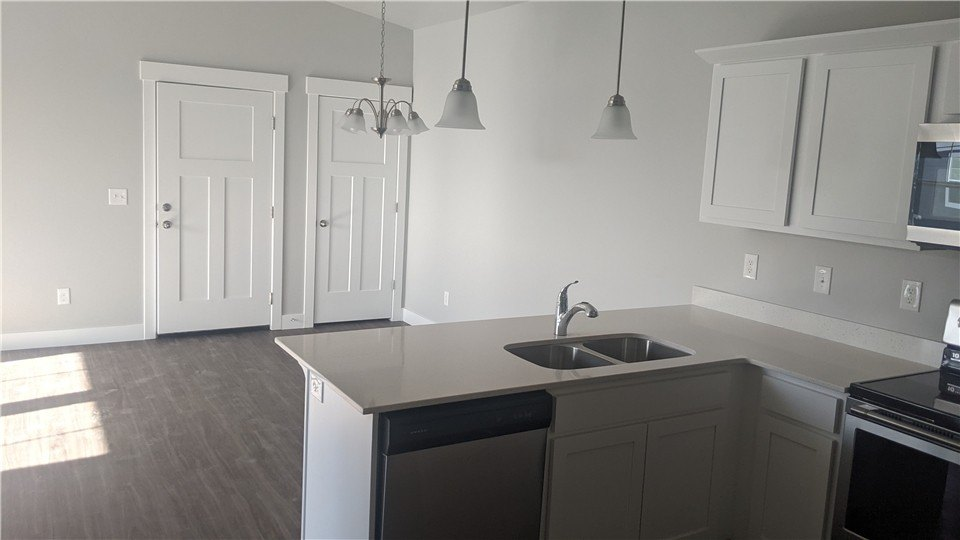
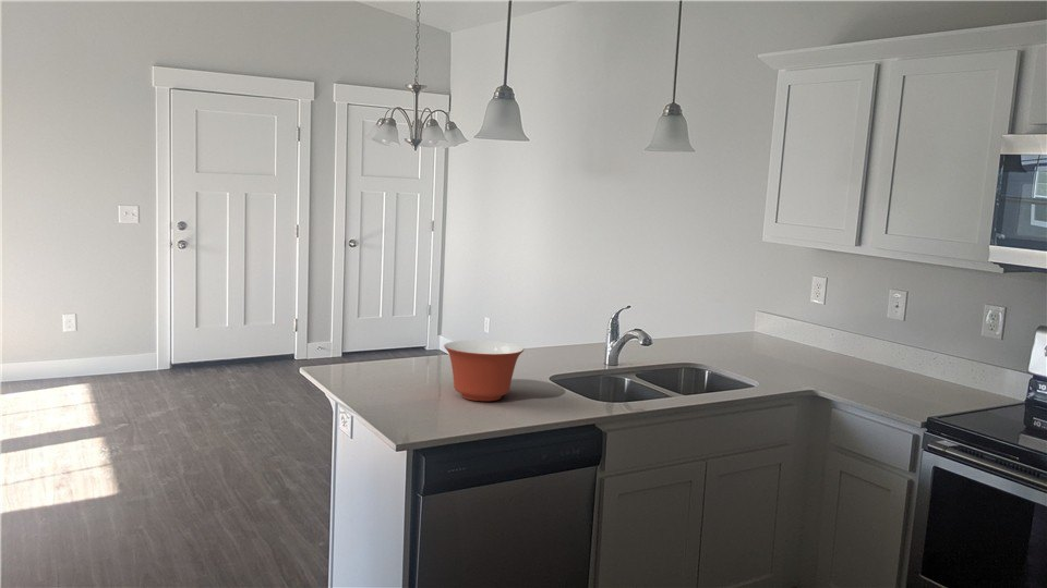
+ mixing bowl [443,340,525,402]
